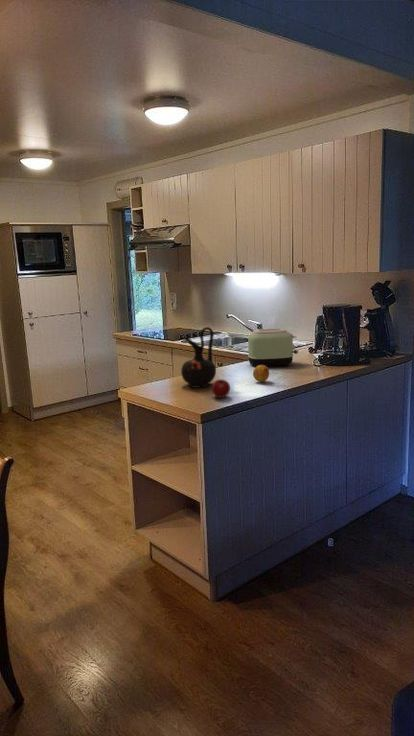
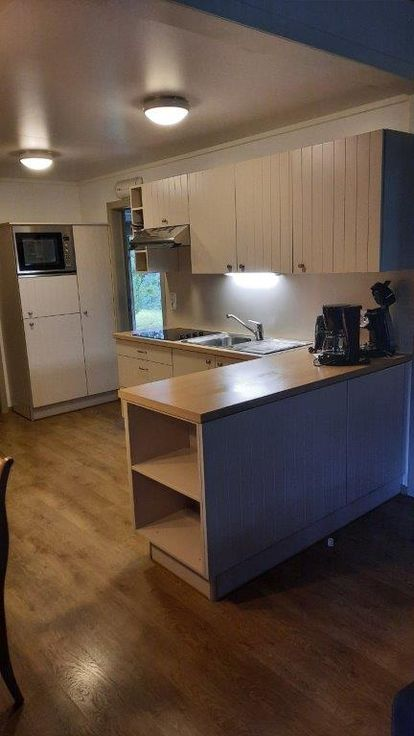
- apple [211,379,231,399]
- ceramic jug [180,326,217,389]
- toaster [247,327,299,367]
- fruit [252,365,270,383]
